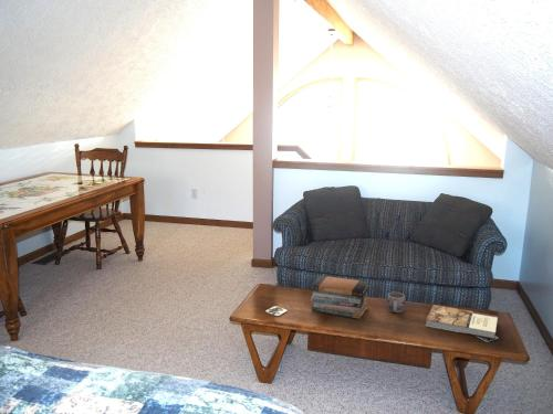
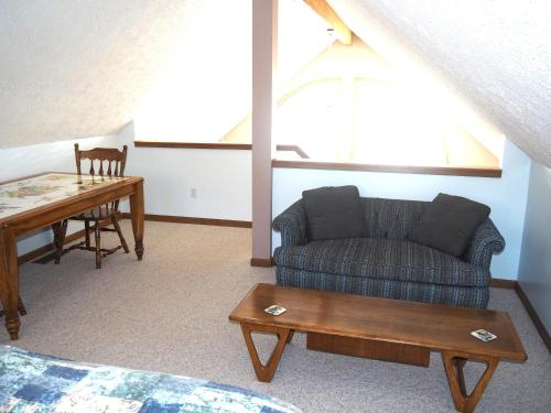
- book [425,304,499,340]
- mug [386,291,406,314]
- book stack [310,275,371,320]
